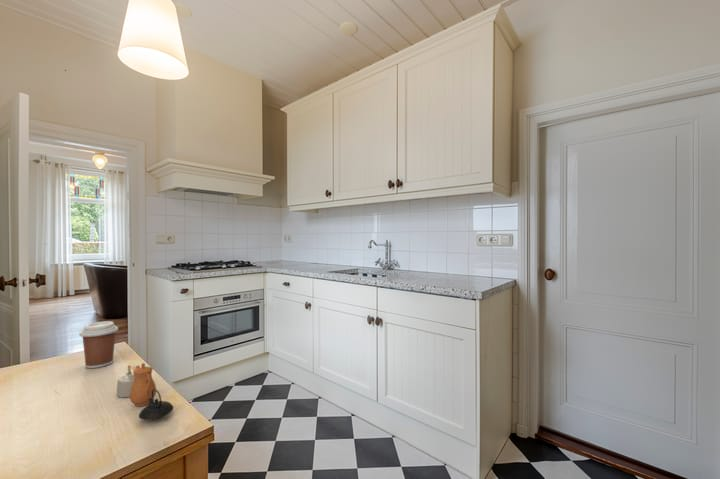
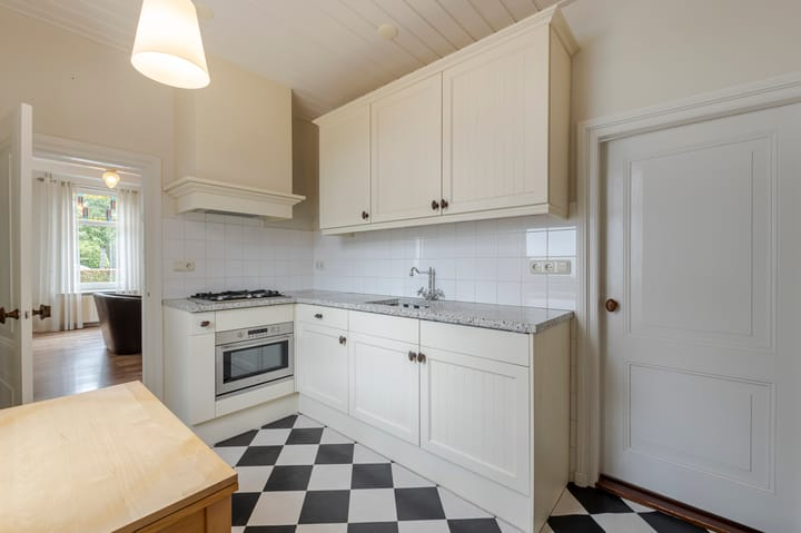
- coffee cup [79,320,119,369]
- teapot [116,362,174,421]
